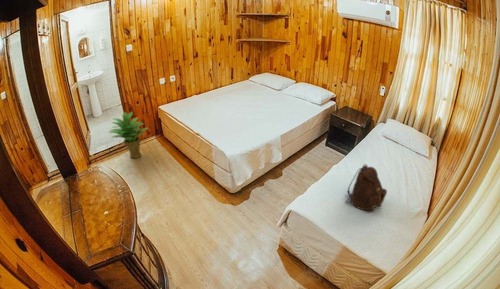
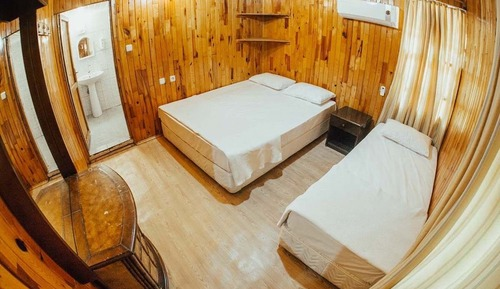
- potted plant [108,111,149,159]
- backpack [344,163,388,212]
